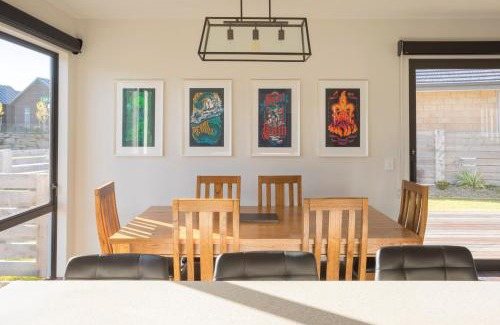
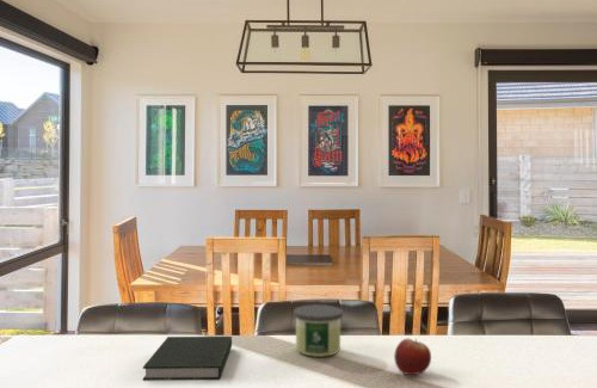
+ candle [293,303,344,358]
+ book [142,335,233,382]
+ fruit [393,338,432,376]
